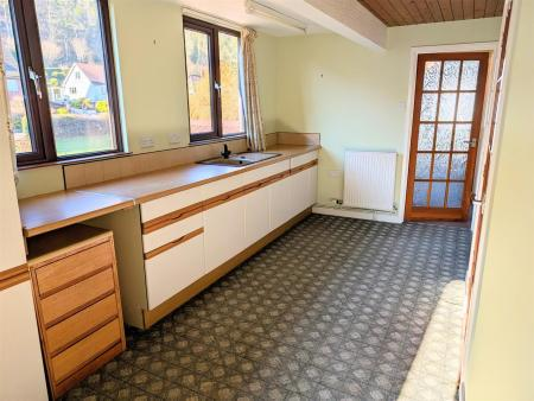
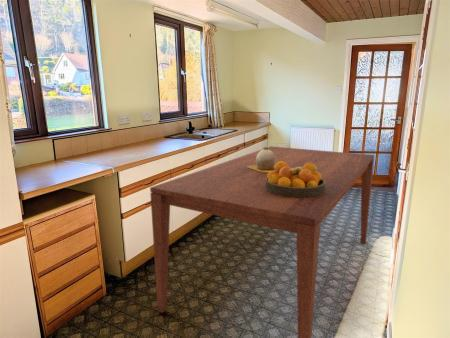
+ vase [247,146,276,174]
+ fruit bowl [265,161,326,198]
+ dining table [149,145,375,338]
